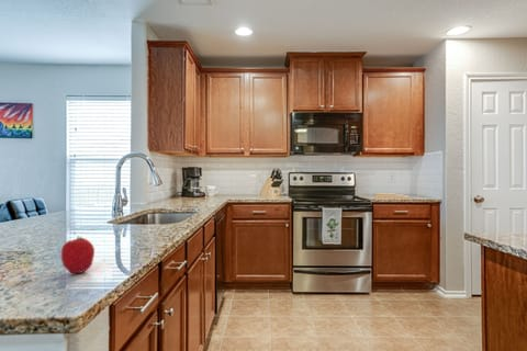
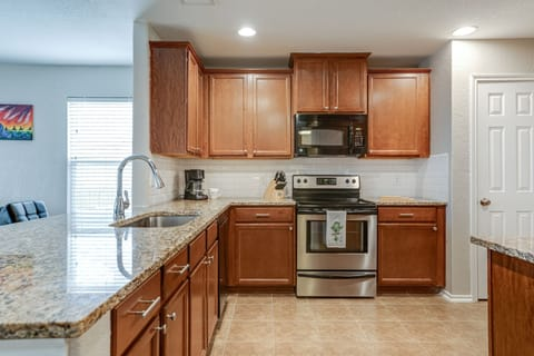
- fruit [60,235,96,274]
